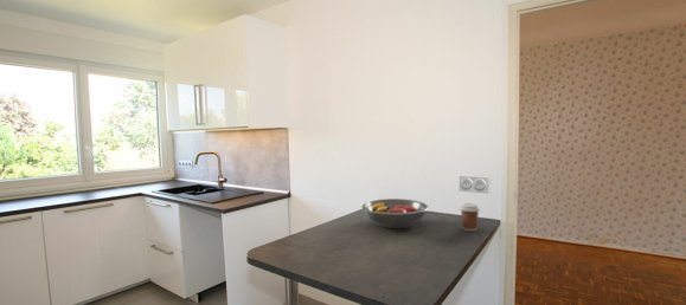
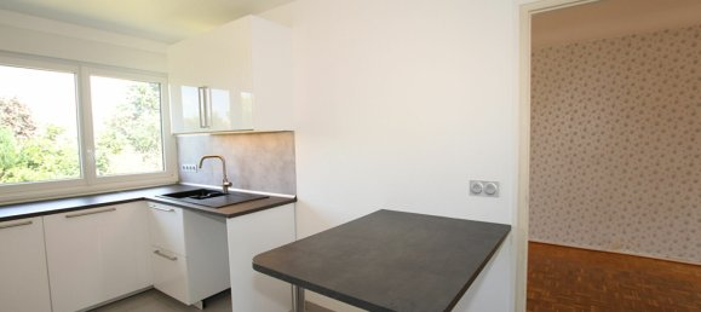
- coffee cup [459,202,481,232]
- fruit bowl [361,197,430,229]
